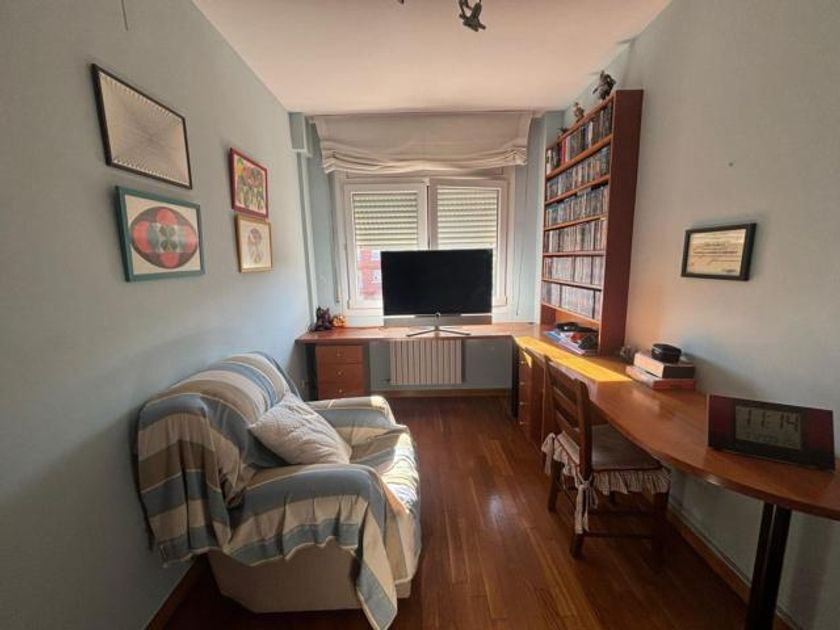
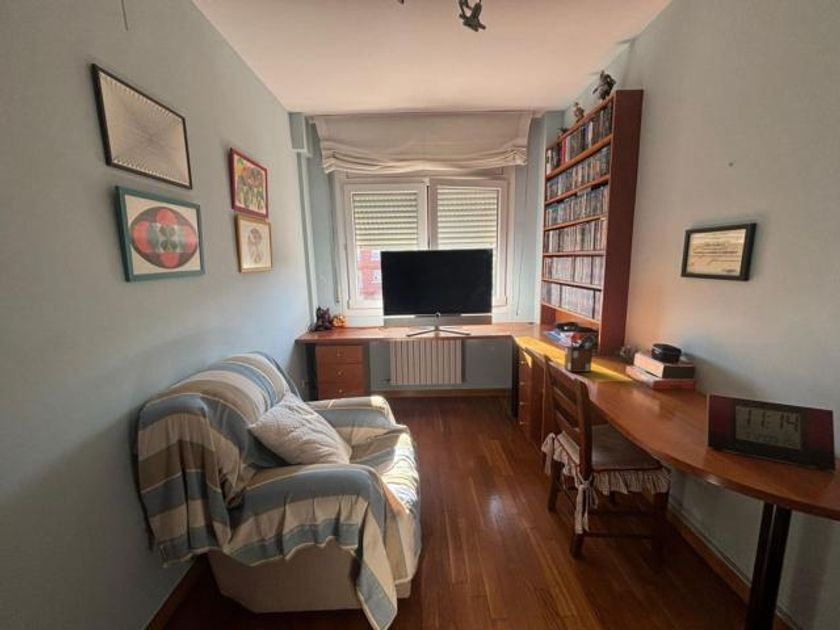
+ desk organizer [563,339,593,373]
